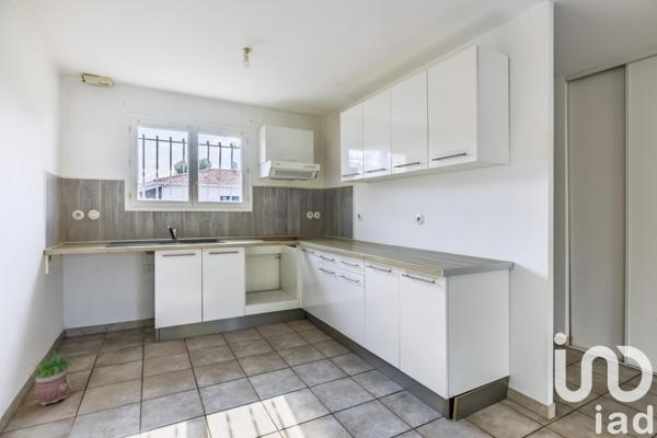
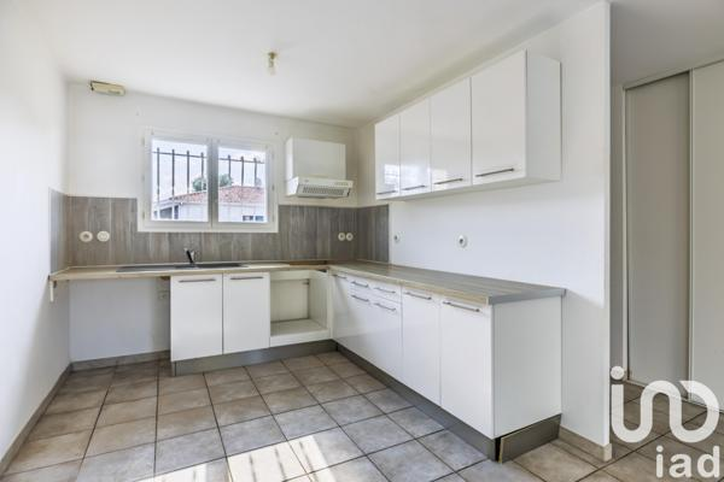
- potted plant [28,350,74,408]
